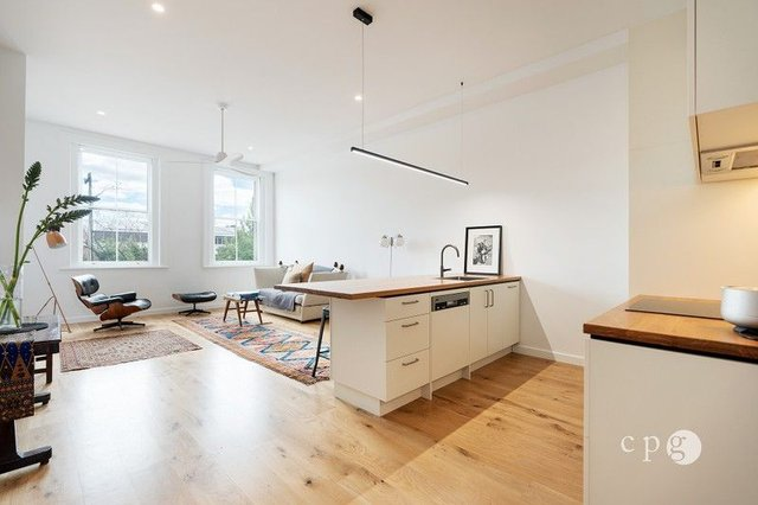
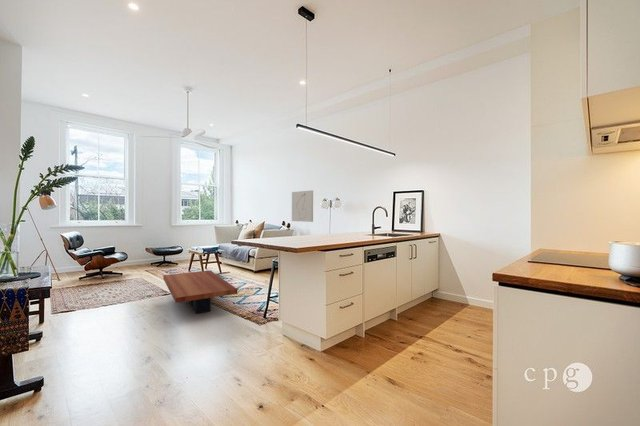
+ coffee table [162,269,238,315]
+ wall art [291,189,314,223]
